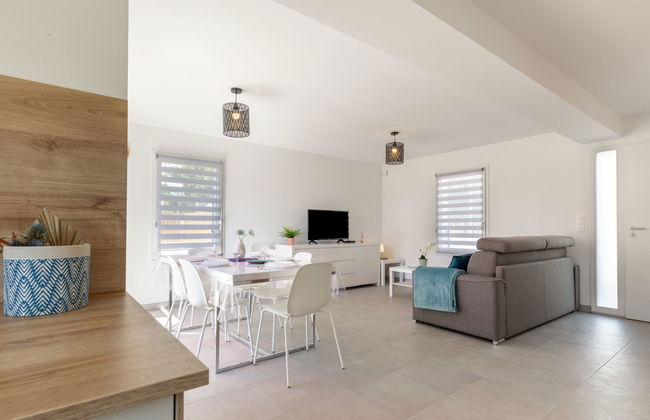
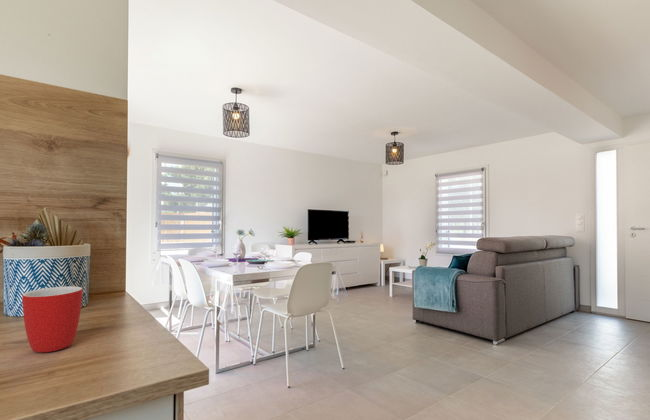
+ mug [21,285,83,354]
